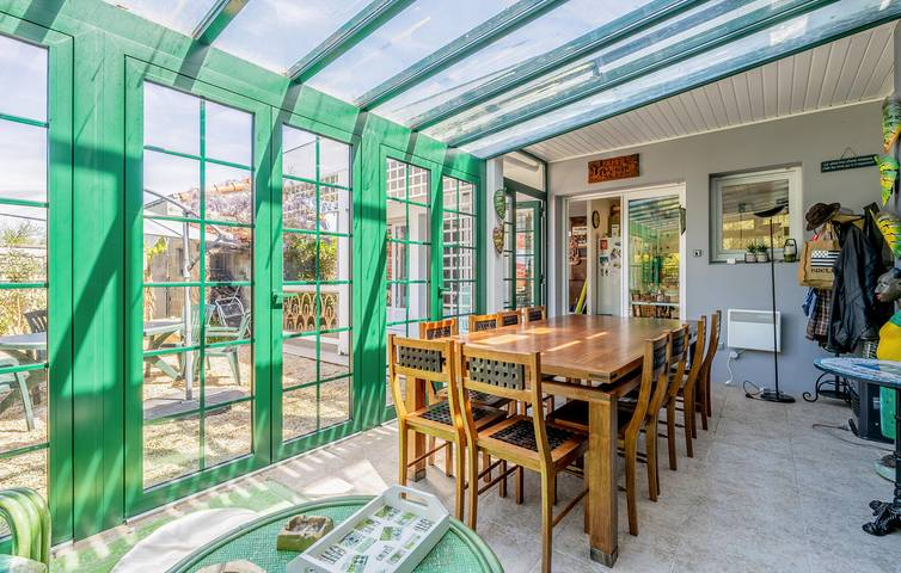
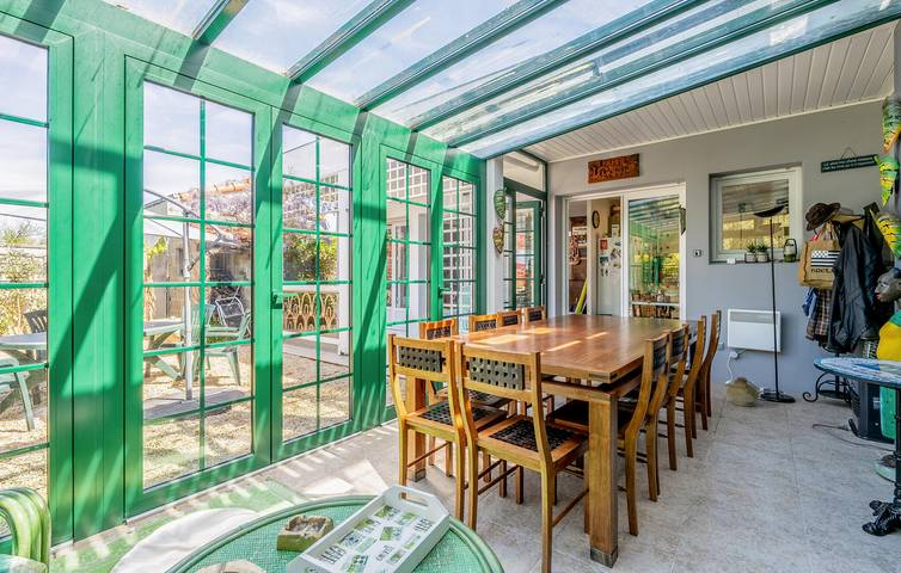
+ ceramic jug [725,376,760,407]
